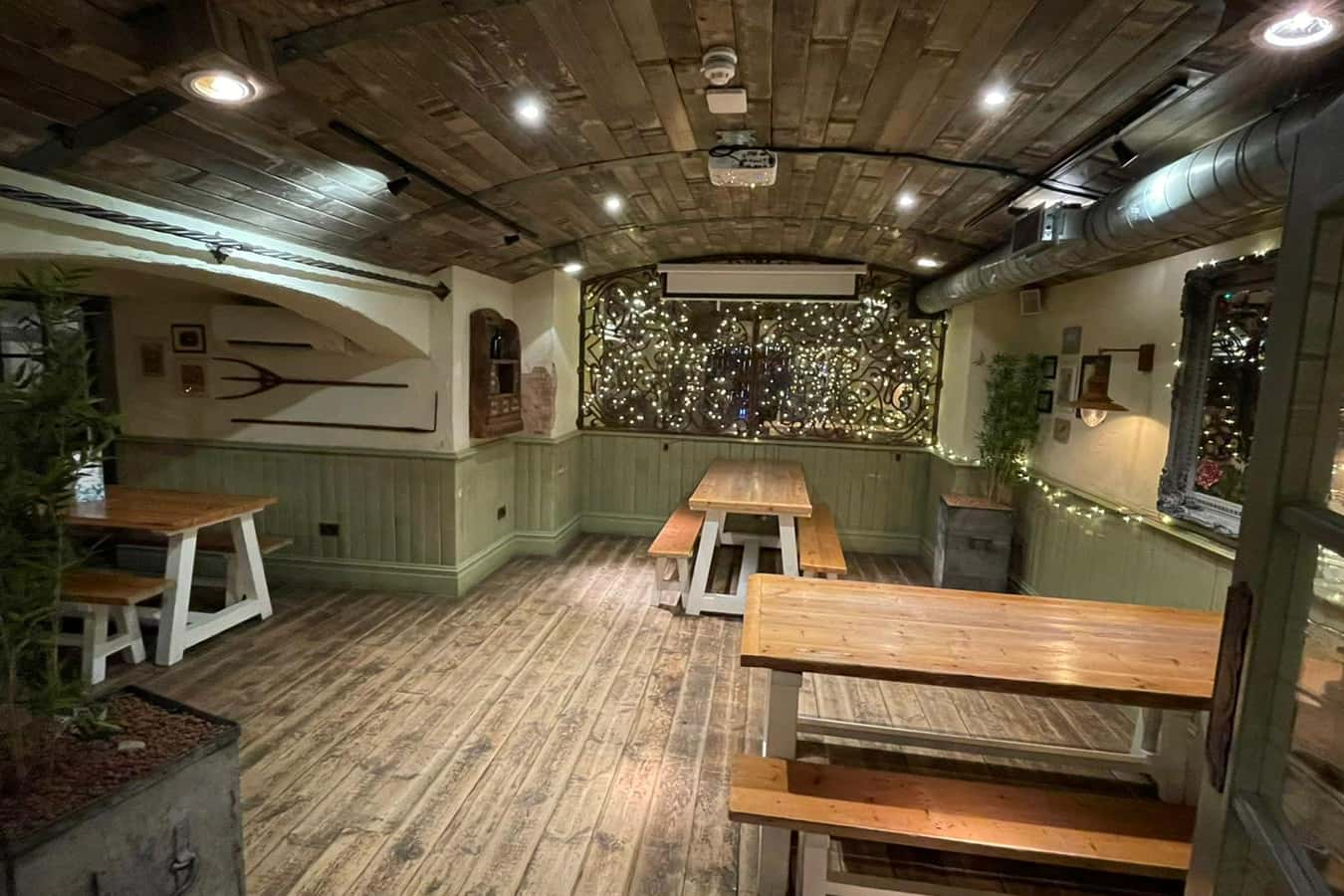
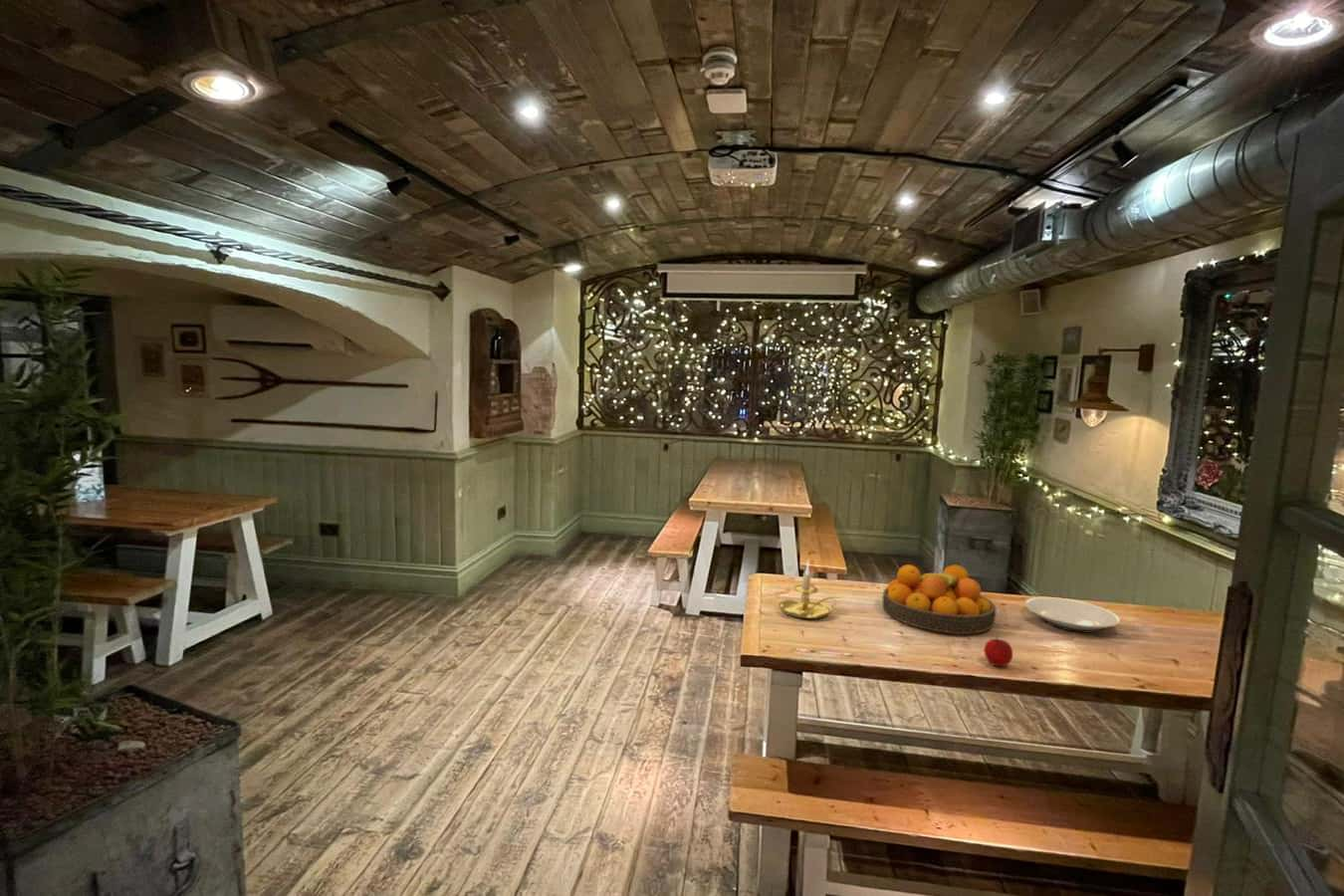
+ plate [1023,596,1122,634]
+ fruit bowl [881,563,997,635]
+ apple [983,635,1013,667]
+ candle holder [778,560,841,619]
